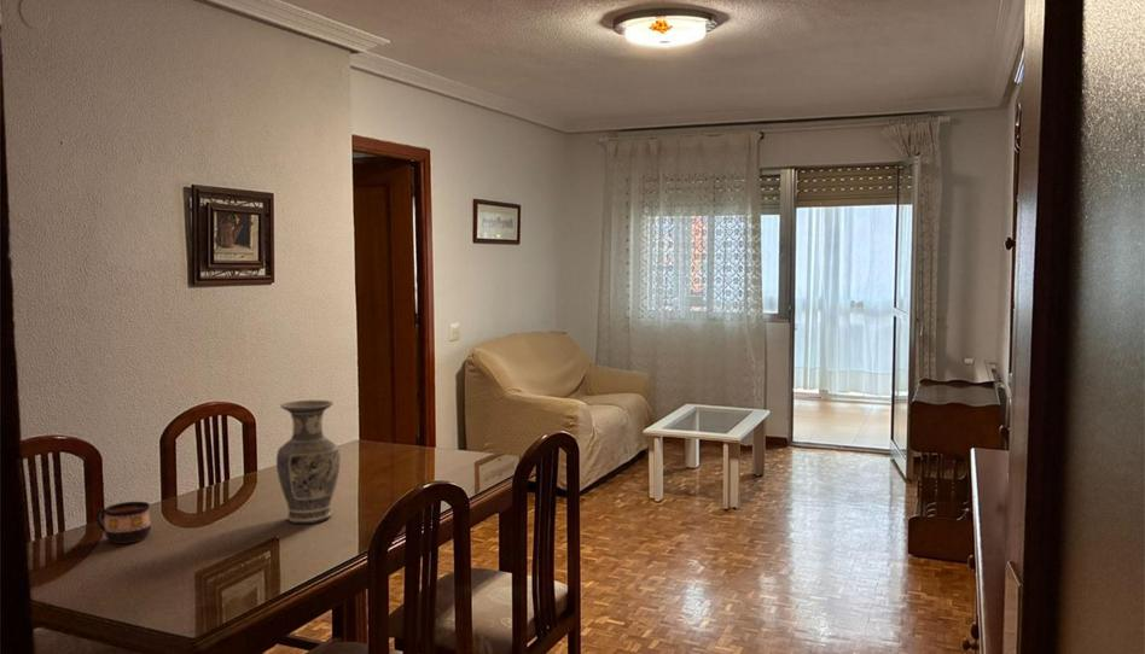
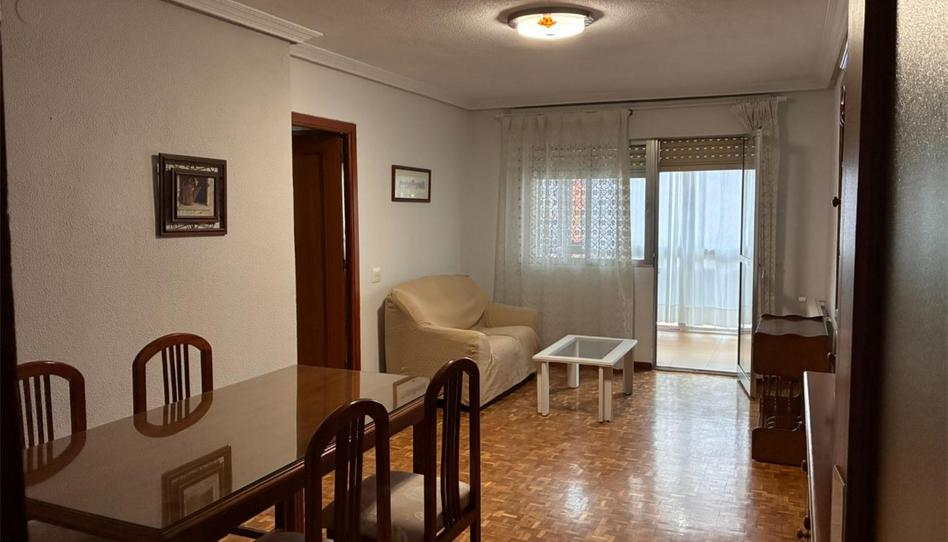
- vase [275,399,341,525]
- cup [95,501,152,544]
